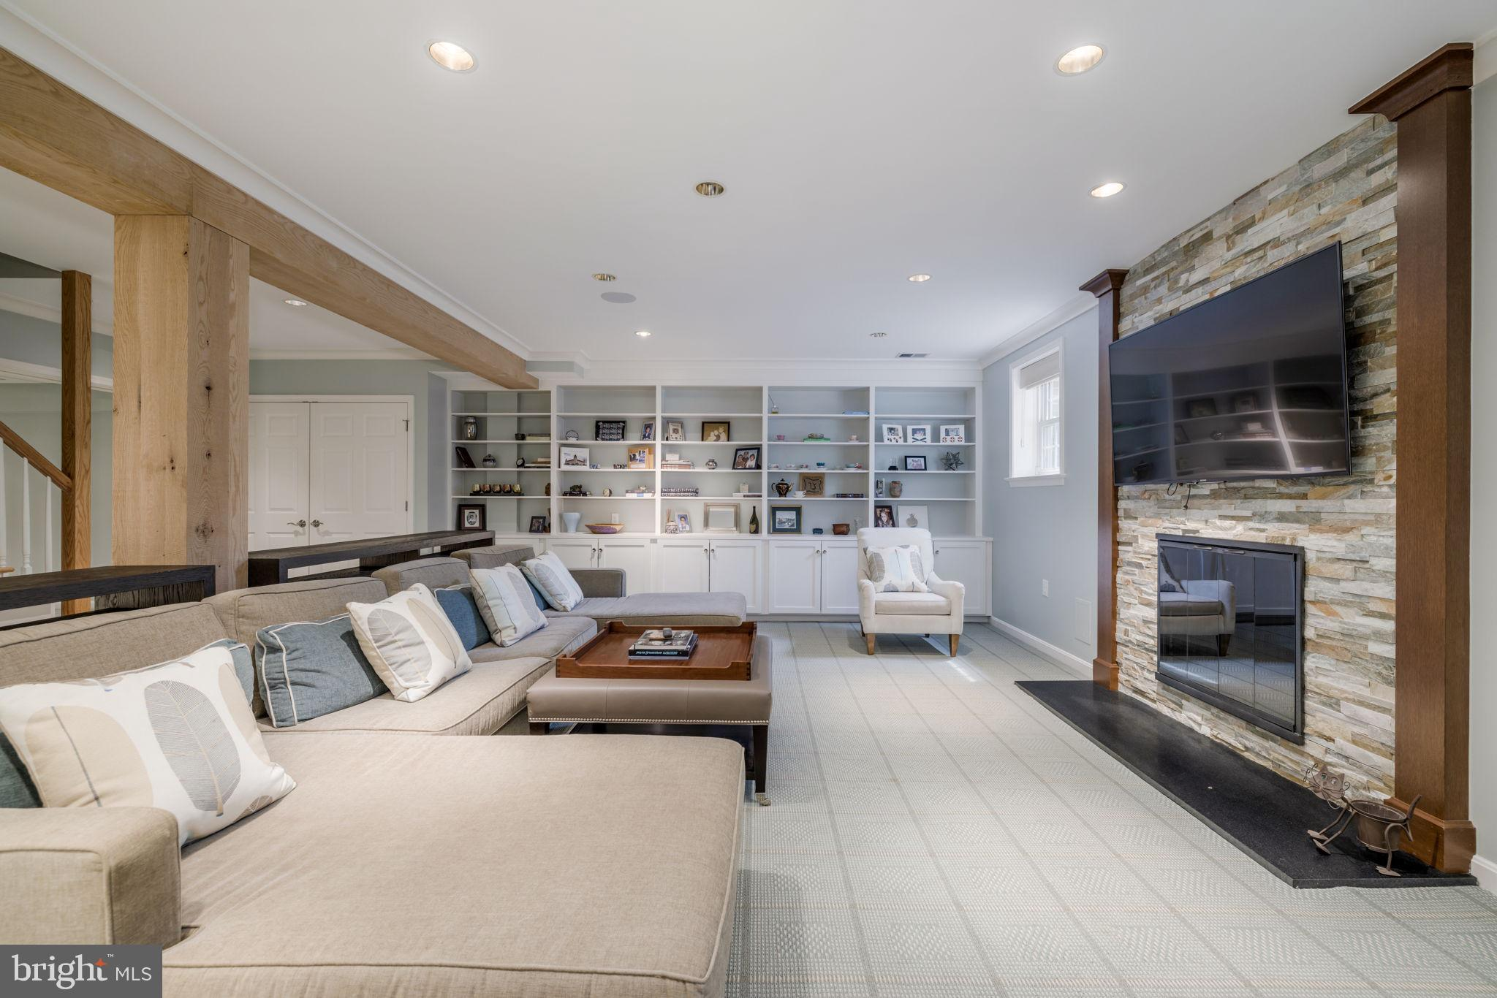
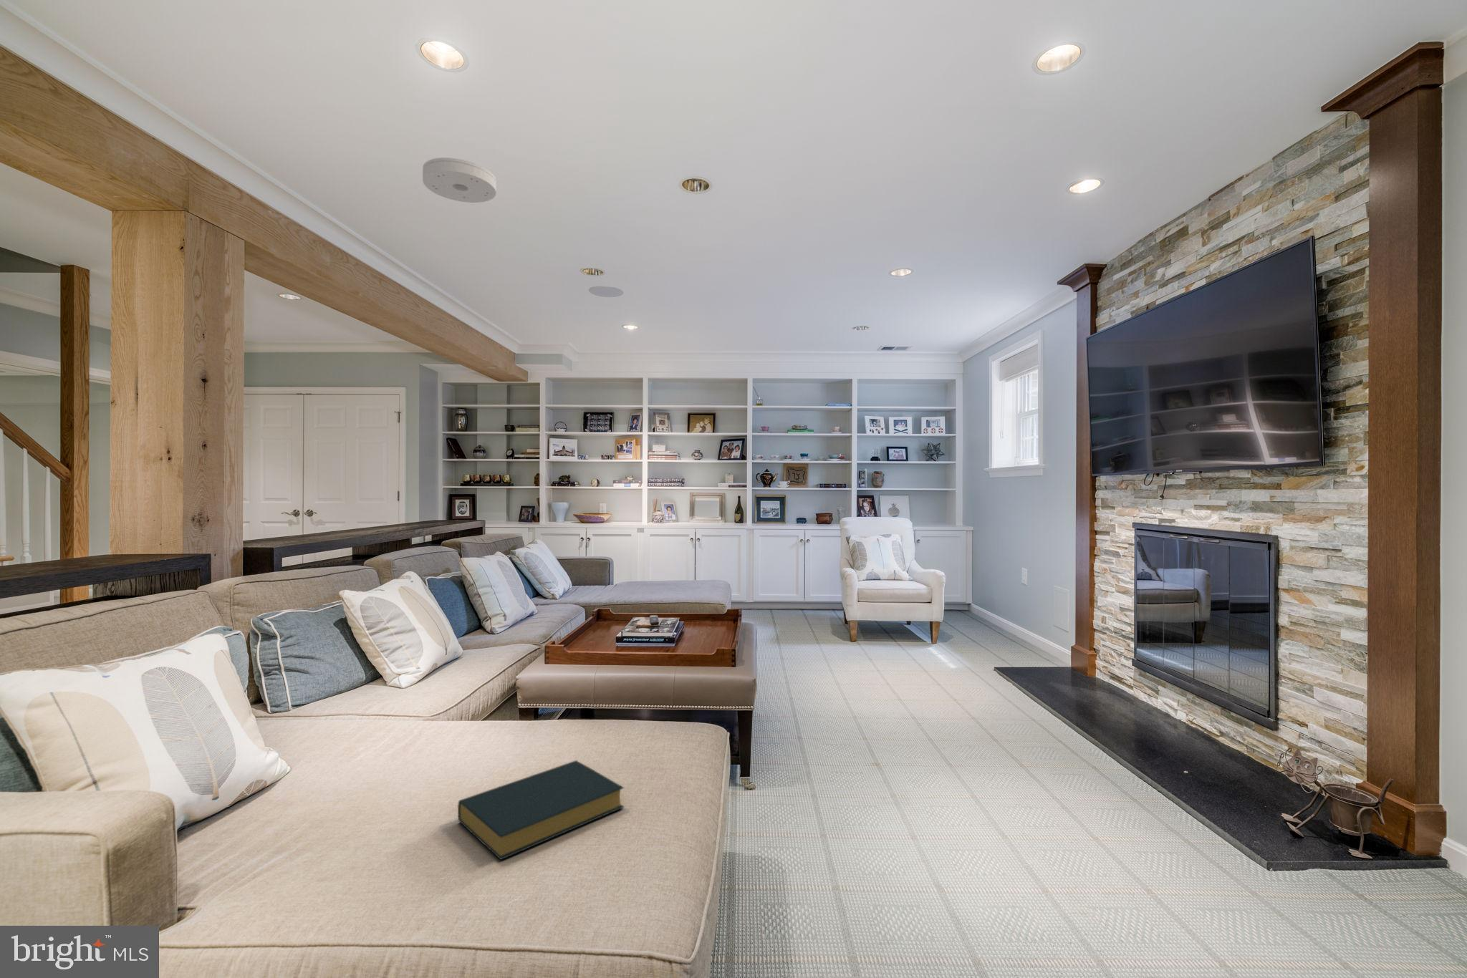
+ hardback book [457,760,624,860]
+ smoke detector [422,157,497,203]
